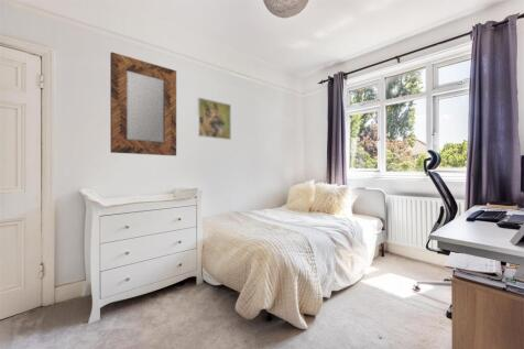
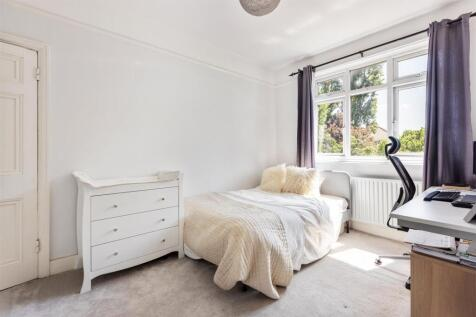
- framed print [197,97,232,141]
- home mirror [109,51,177,157]
